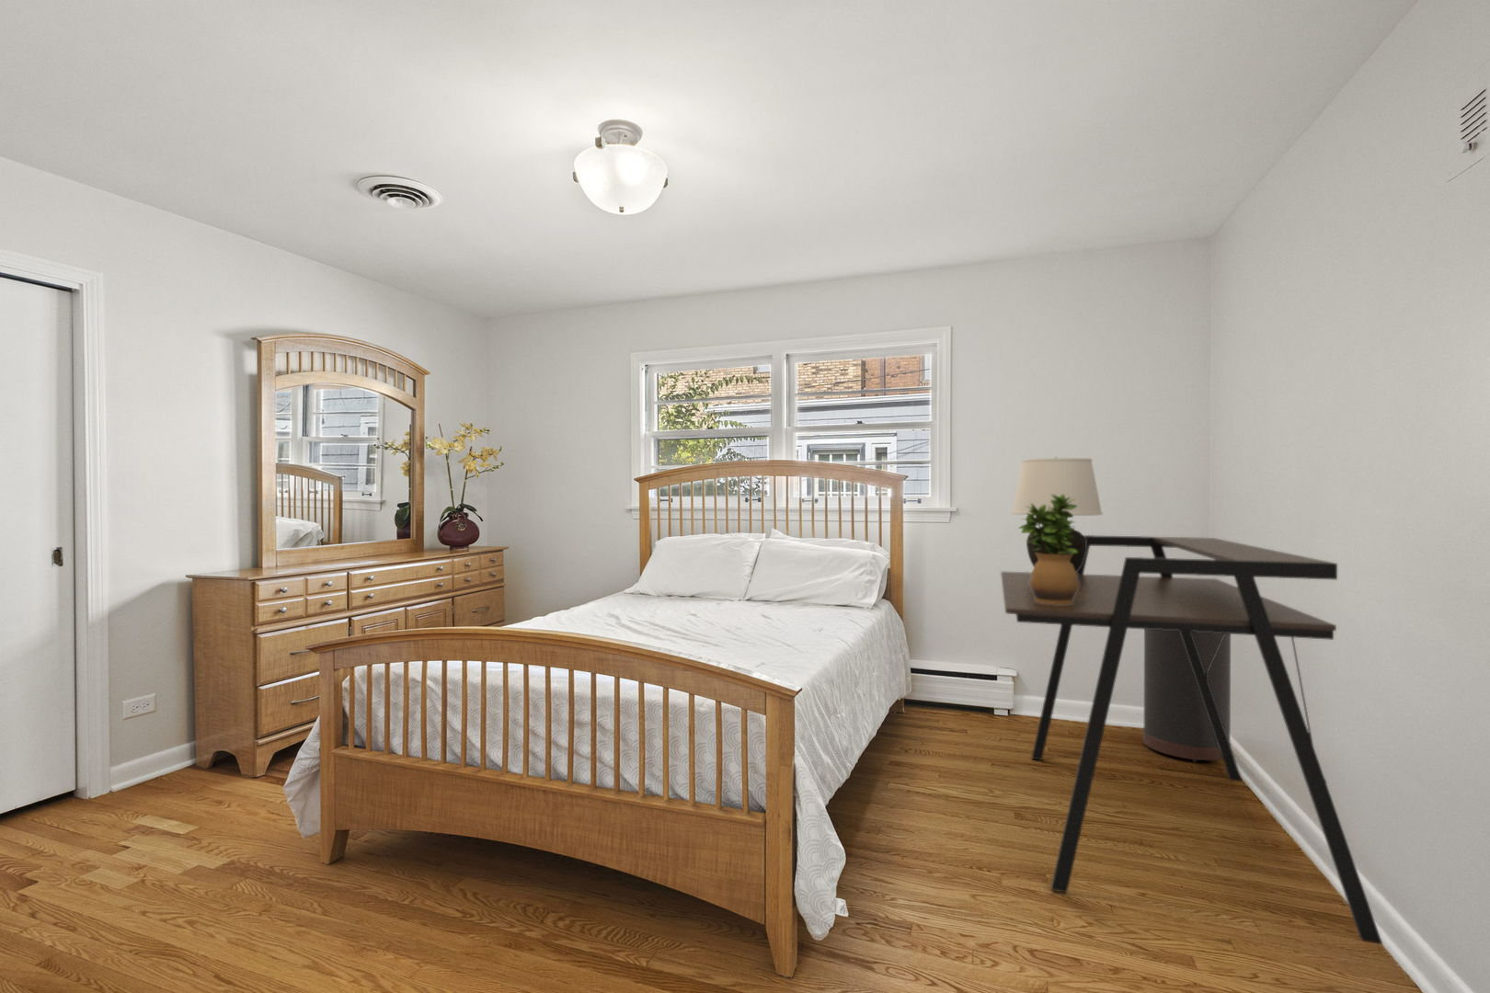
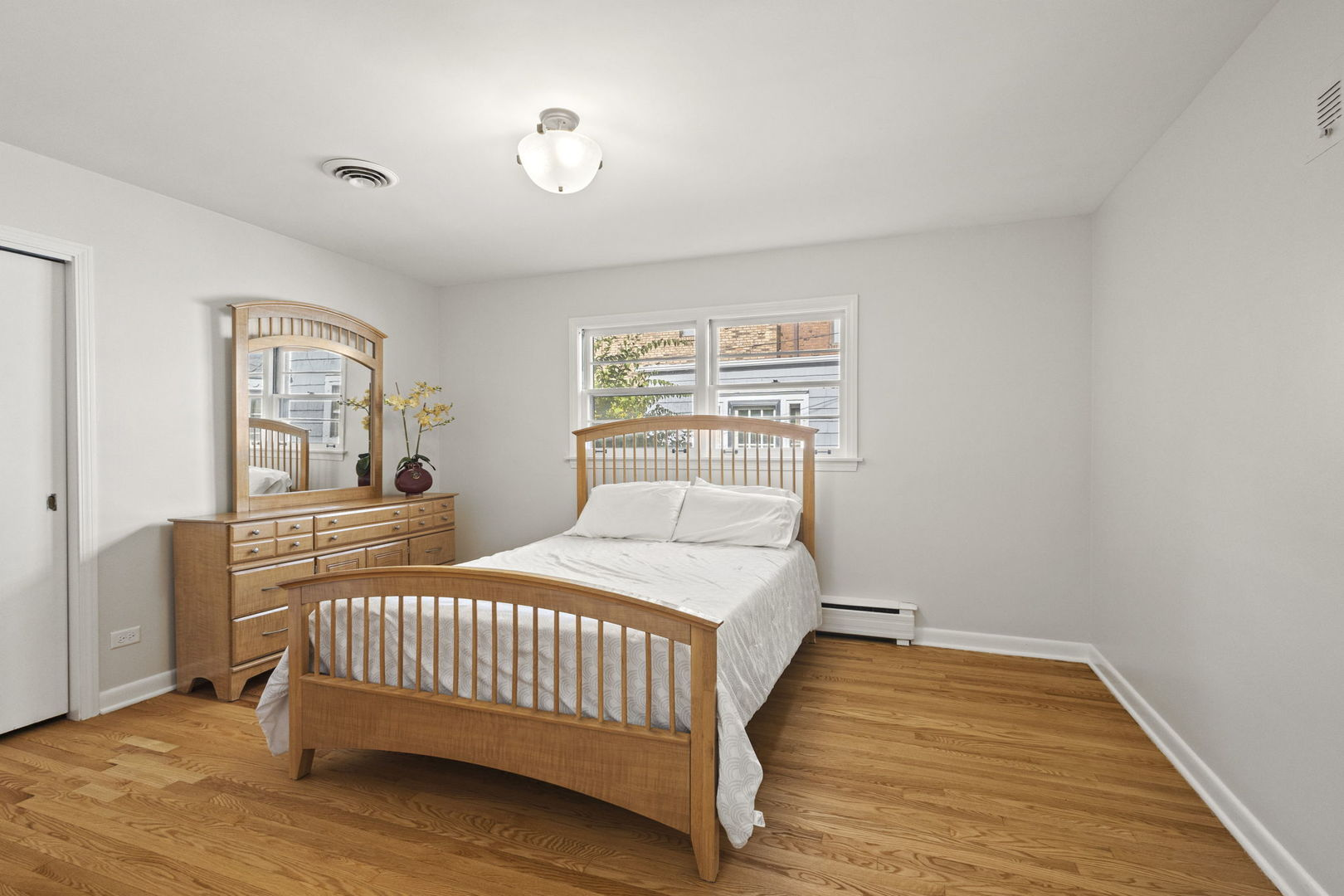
- potted plant [1018,494,1079,604]
- desk [1000,534,1384,945]
- trash can [1142,628,1232,764]
- table lamp [1011,455,1104,571]
